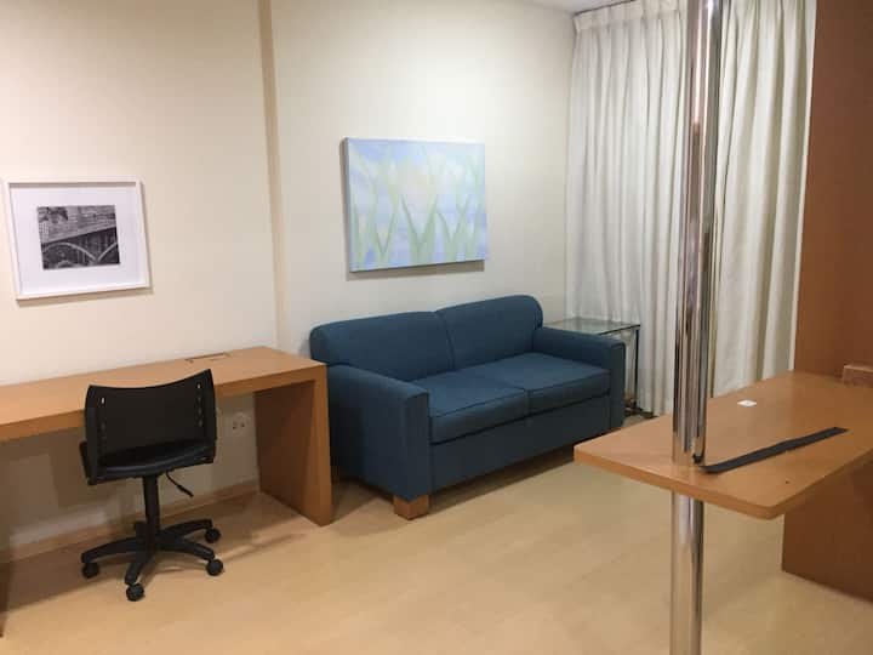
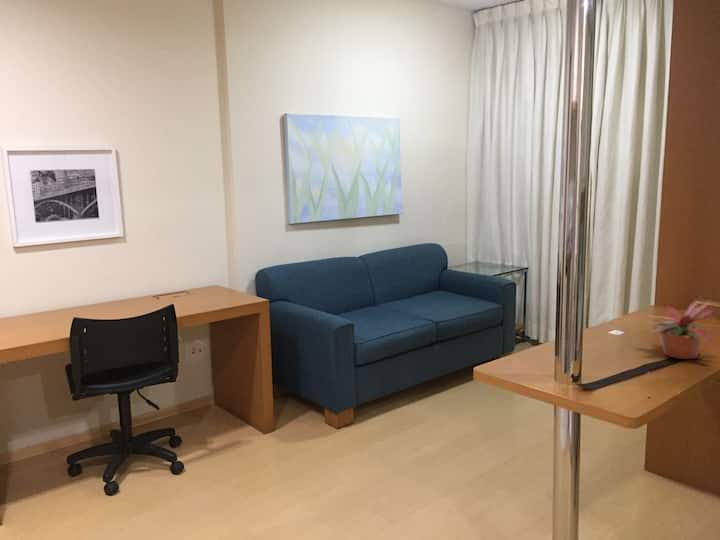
+ potted plant [642,297,720,360]
